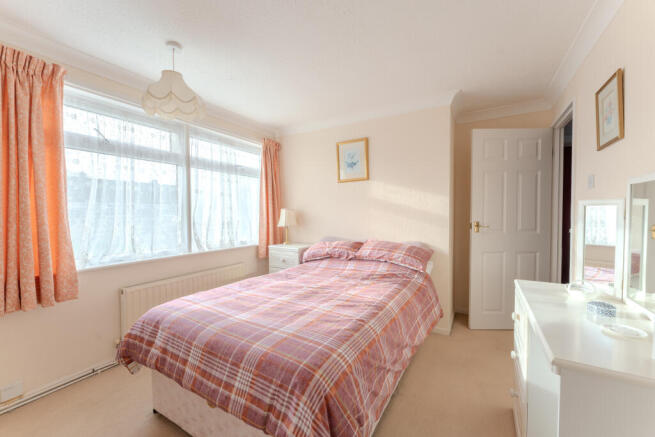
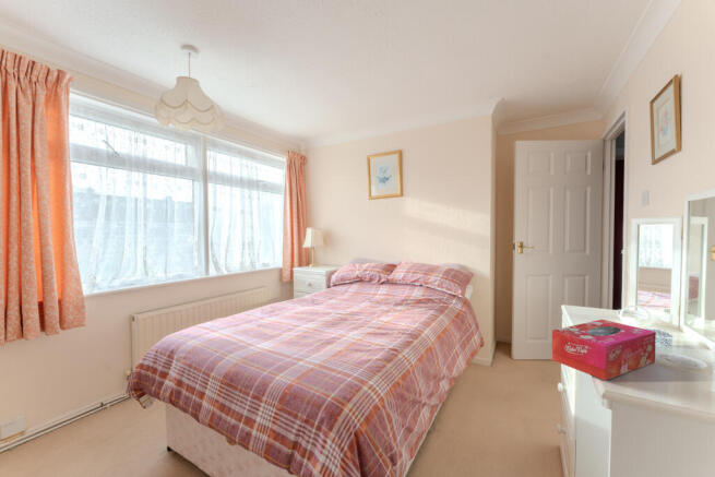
+ tissue box [551,319,657,382]
